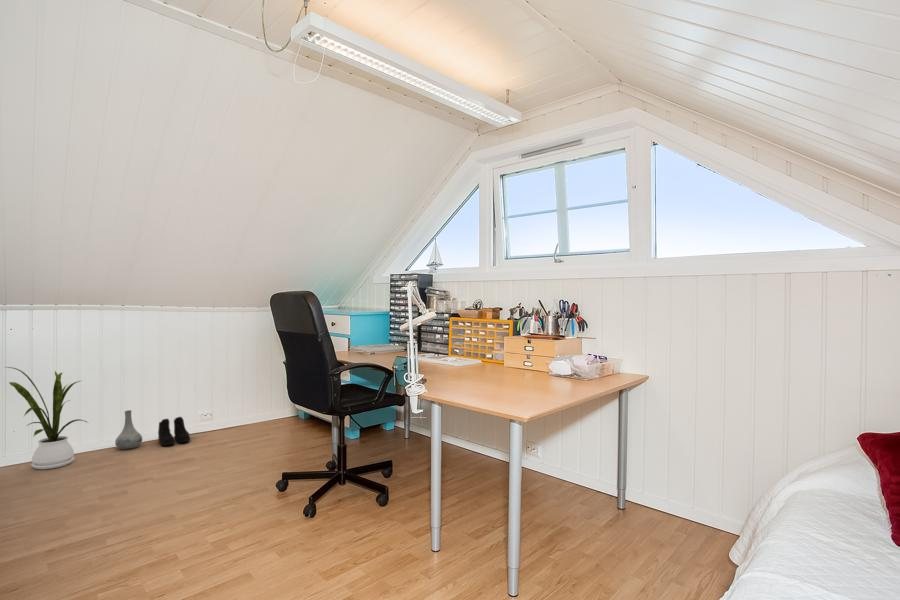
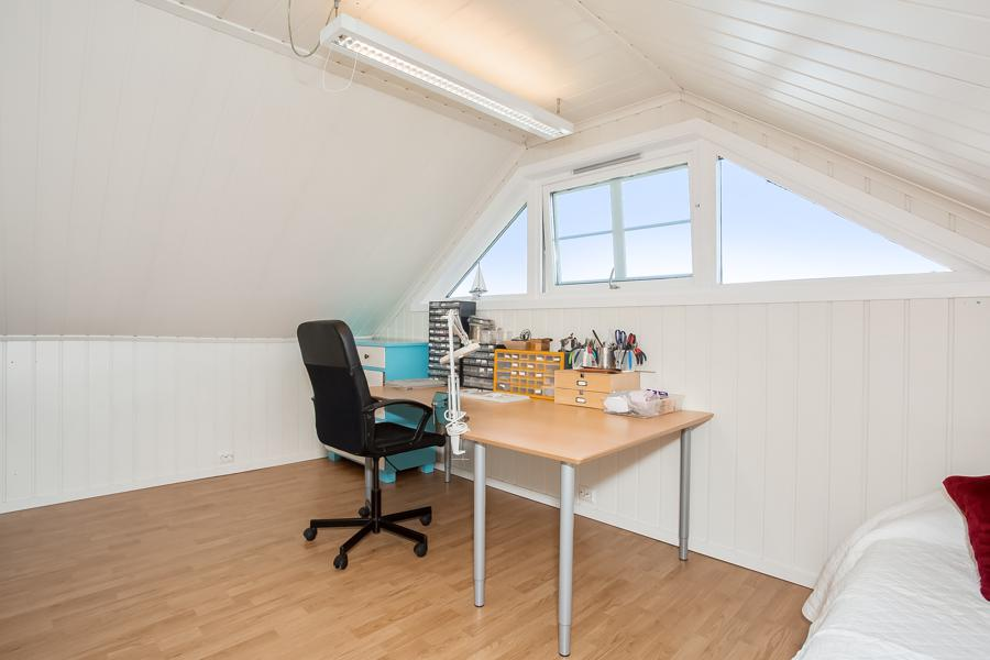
- boots [157,416,191,447]
- house plant [5,366,89,470]
- vase [114,409,143,451]
